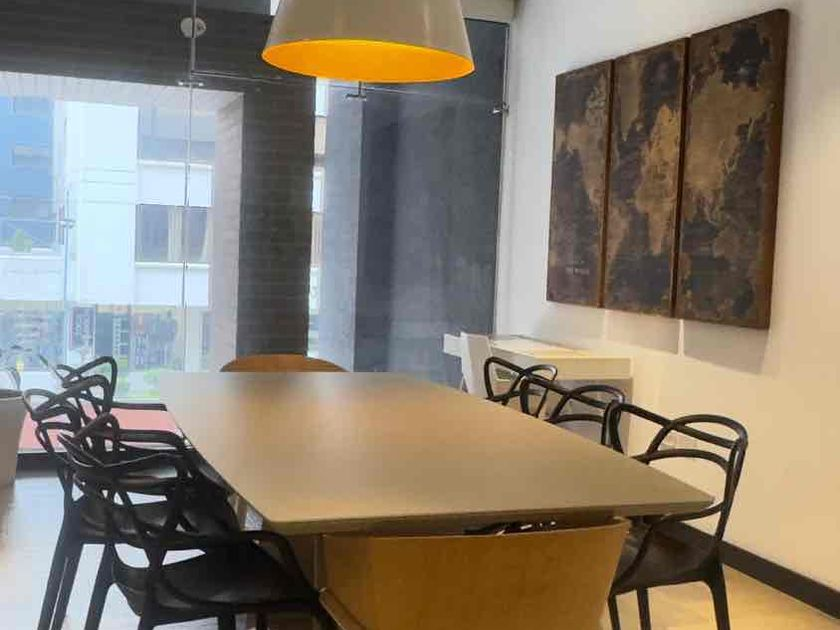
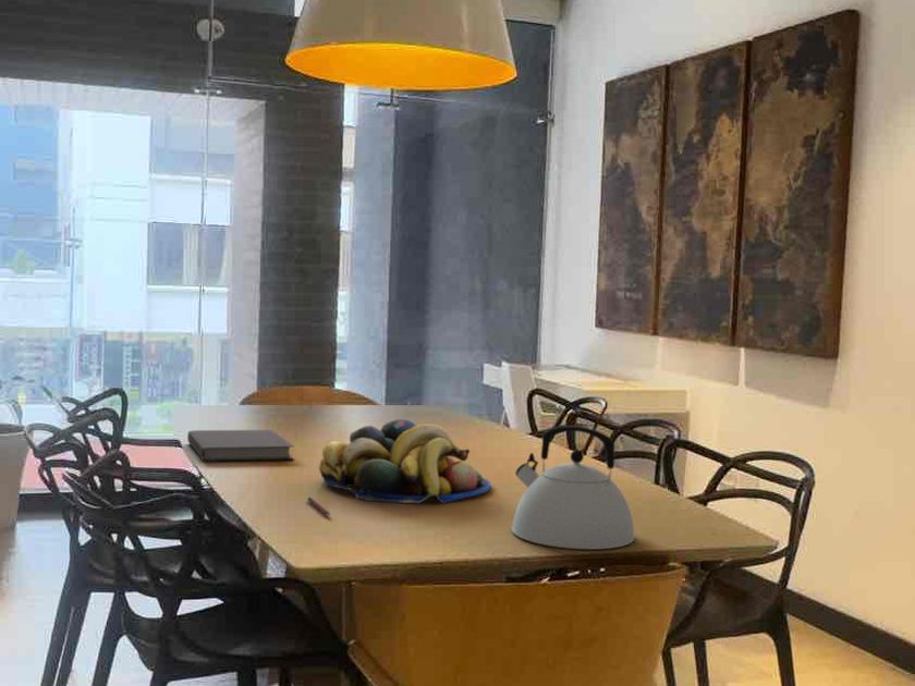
+ kettle [511,425,636,550]
+ pen [306,495,331,517]
+ notebook [186,429,295,462]
+ fruit bowl [318,418,491,504]
